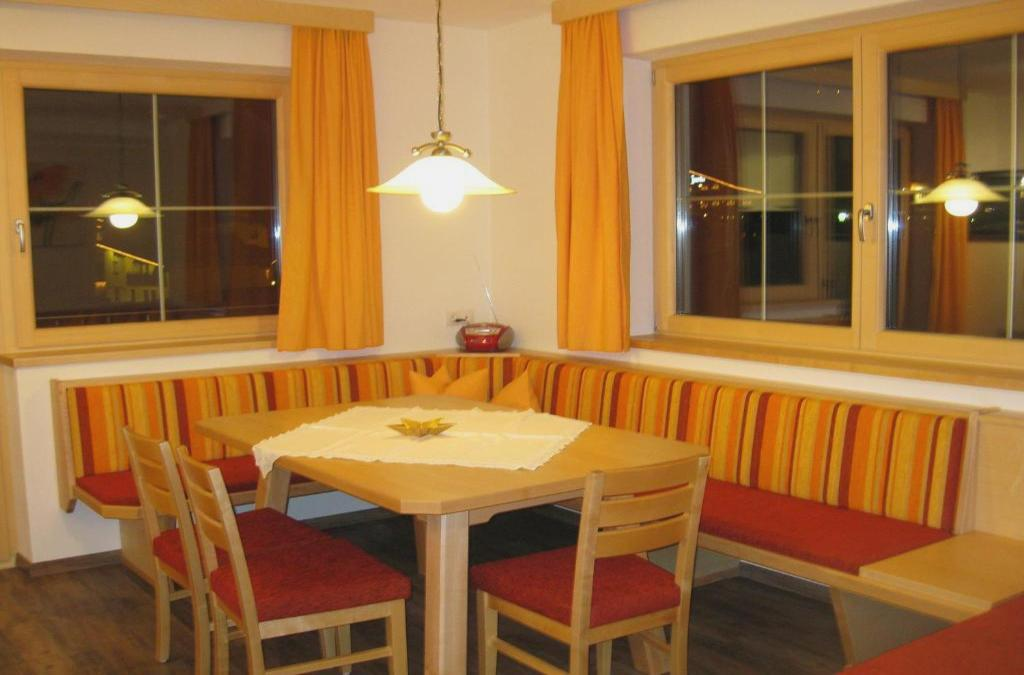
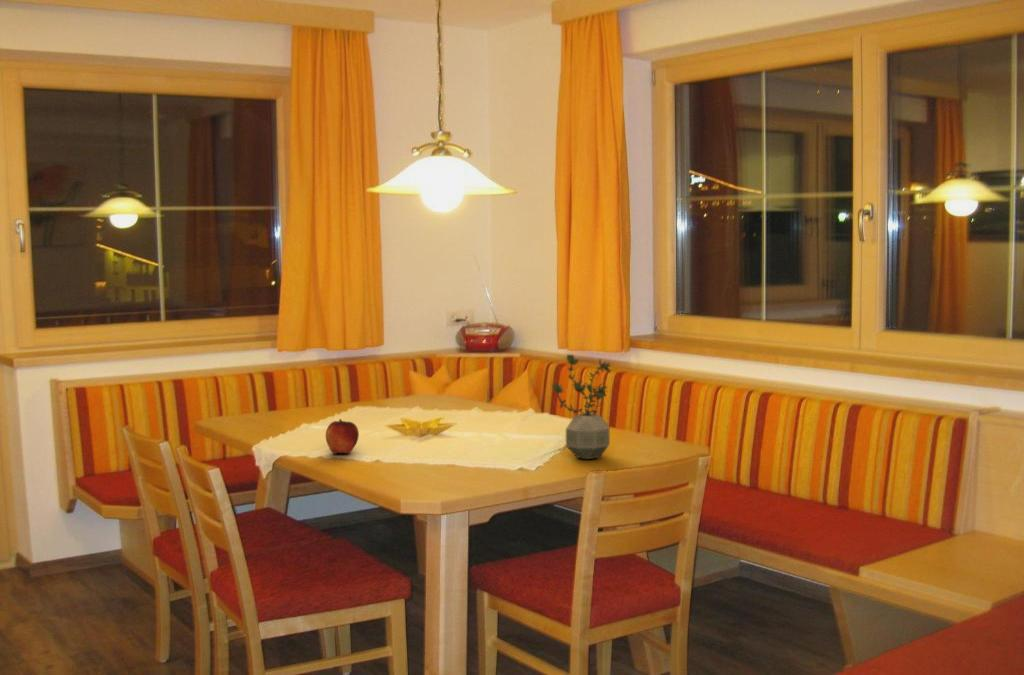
+ potted plant [551,353,612,460]
+ fruit [325,418,360,455]
